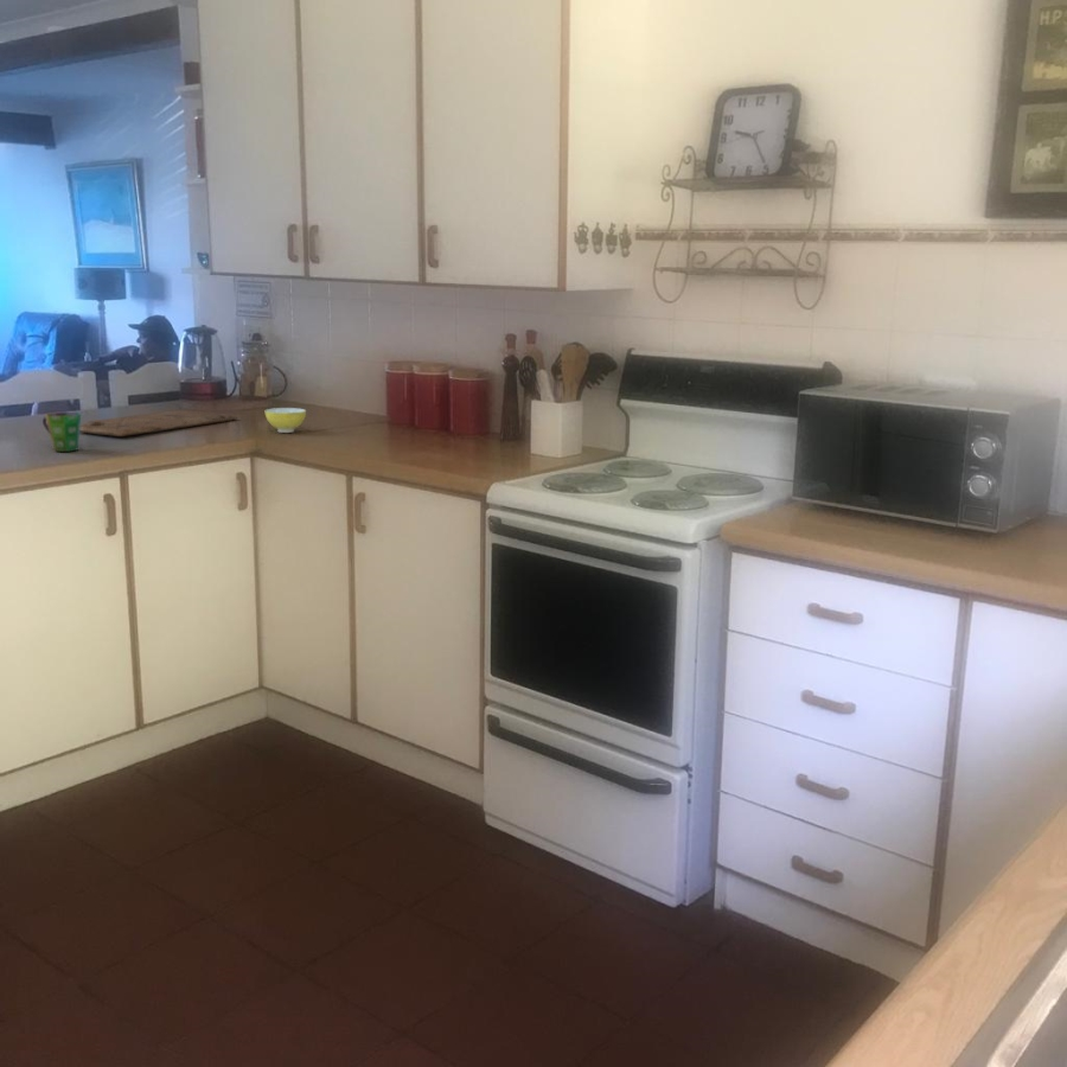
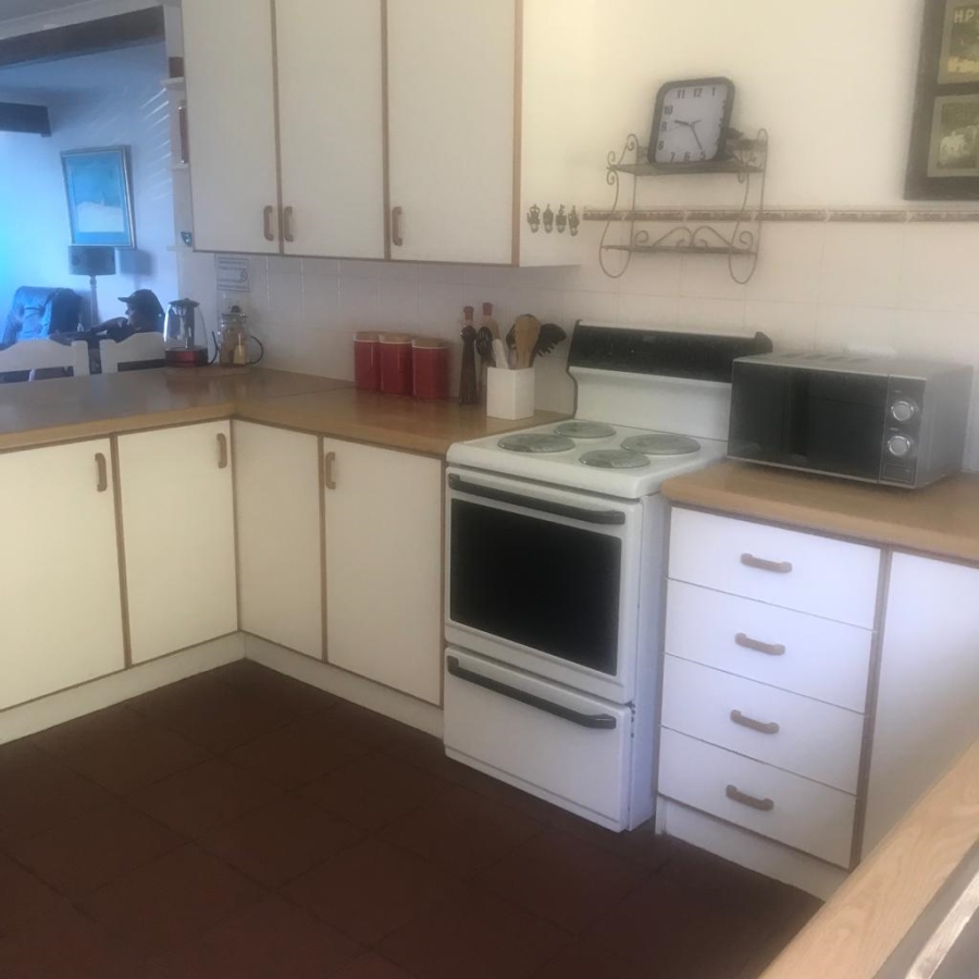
- bowl [264,407,307,434]
- cup [41,411,82,453]
- cutting board [79,409,238,437]
